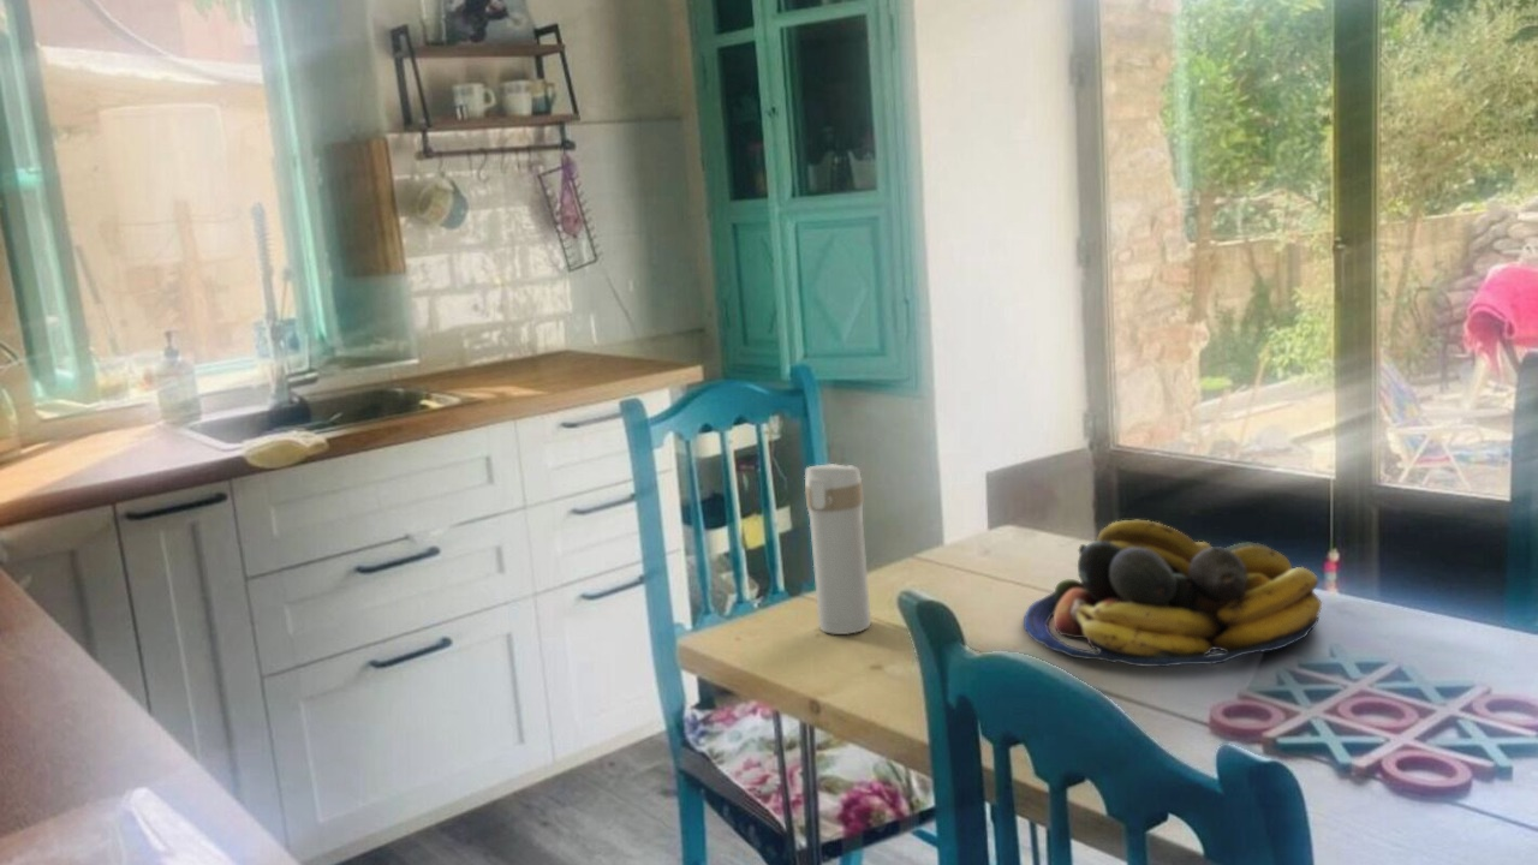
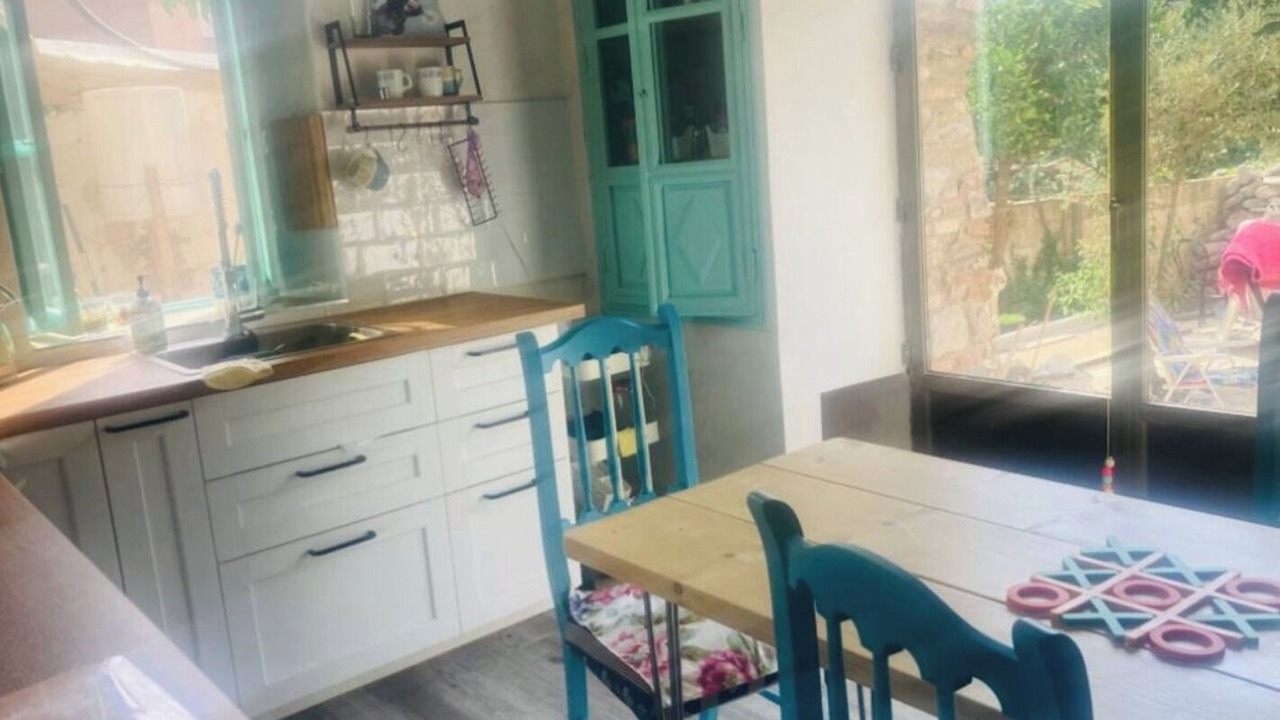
- fruit bowl [1023,519,1323,668]
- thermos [804,463,872,636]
